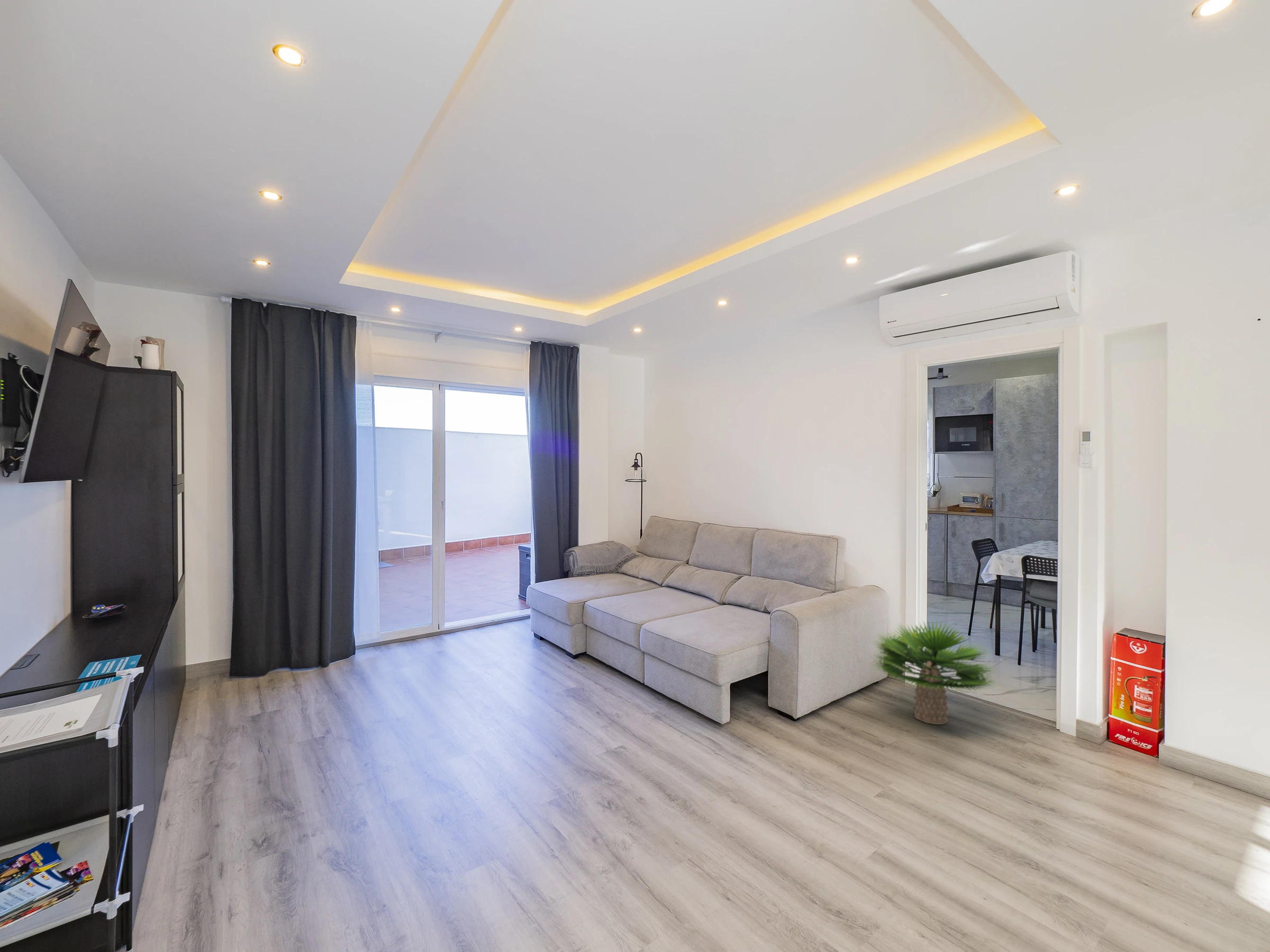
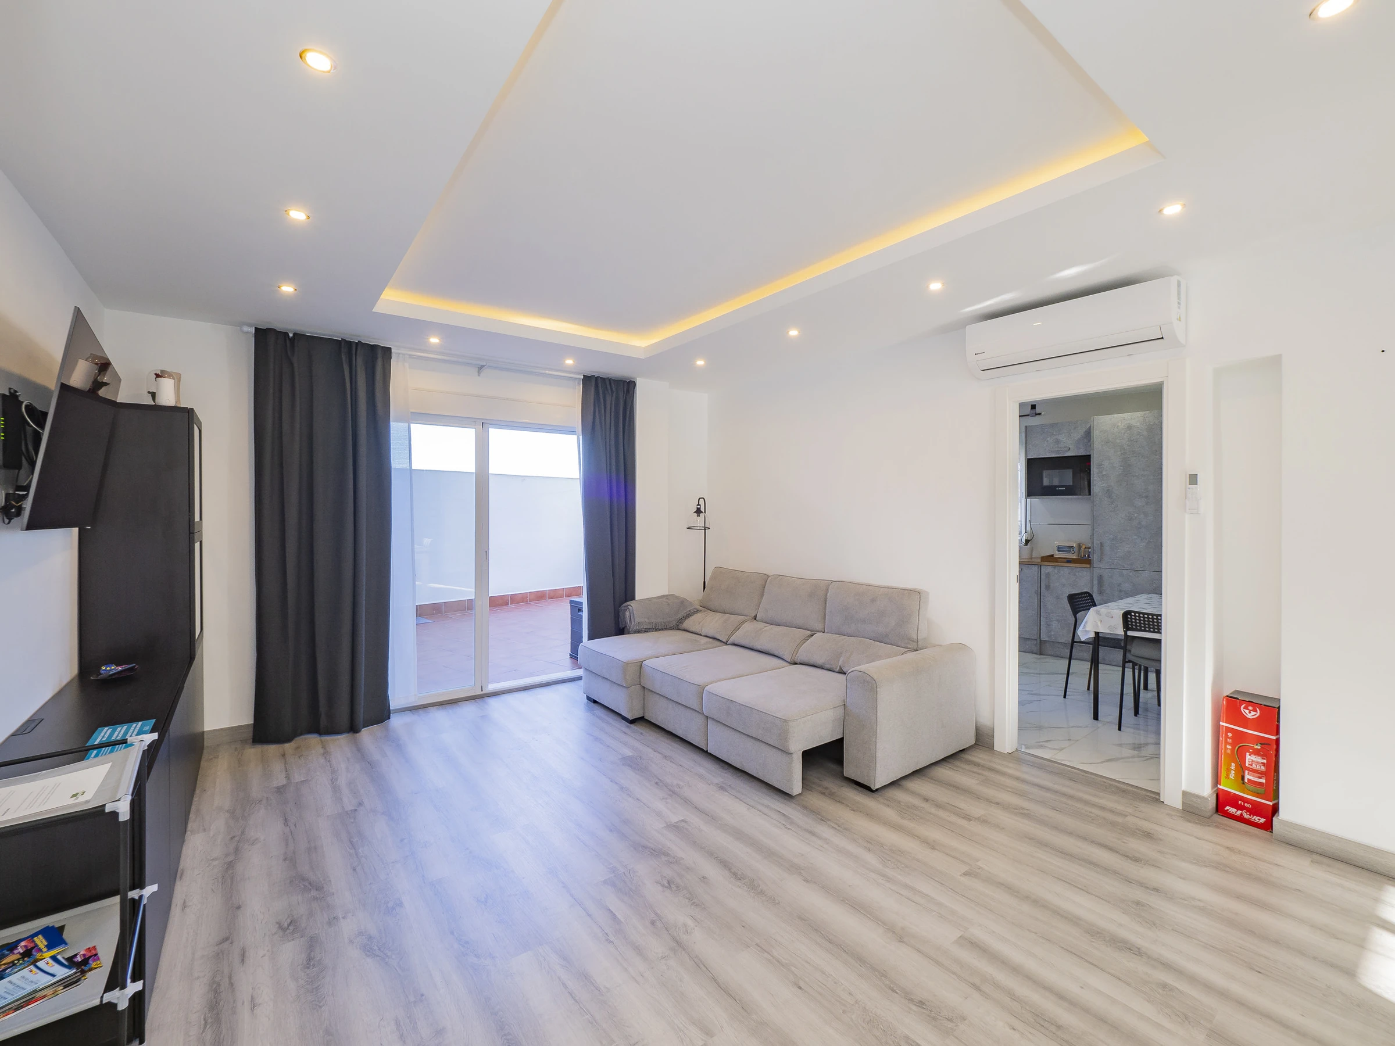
- potted plant [869,619,1000,725]
